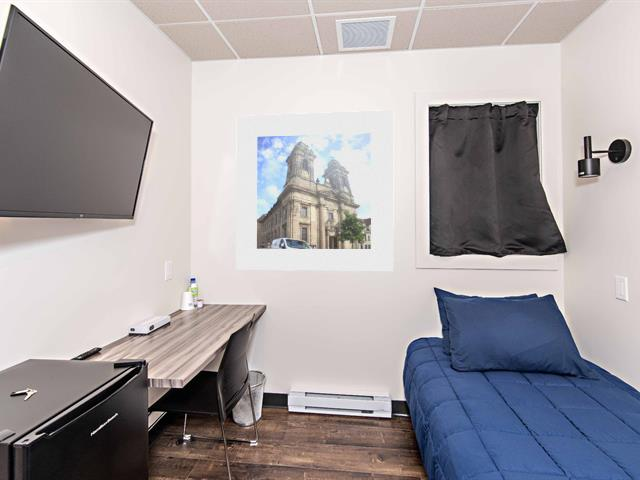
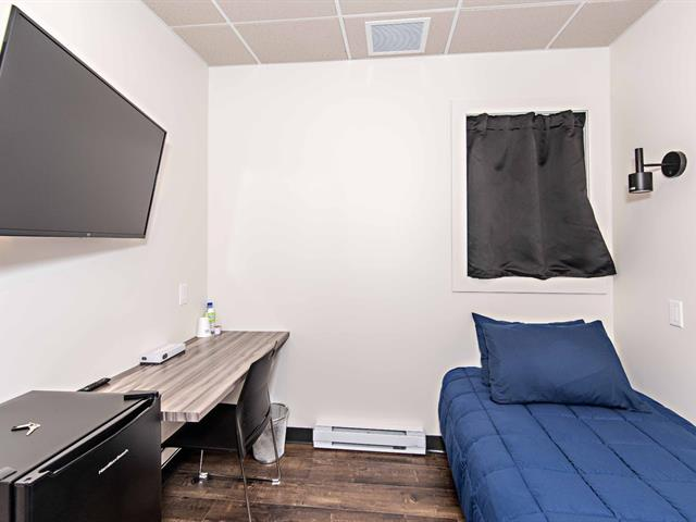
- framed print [235,109,395,272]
